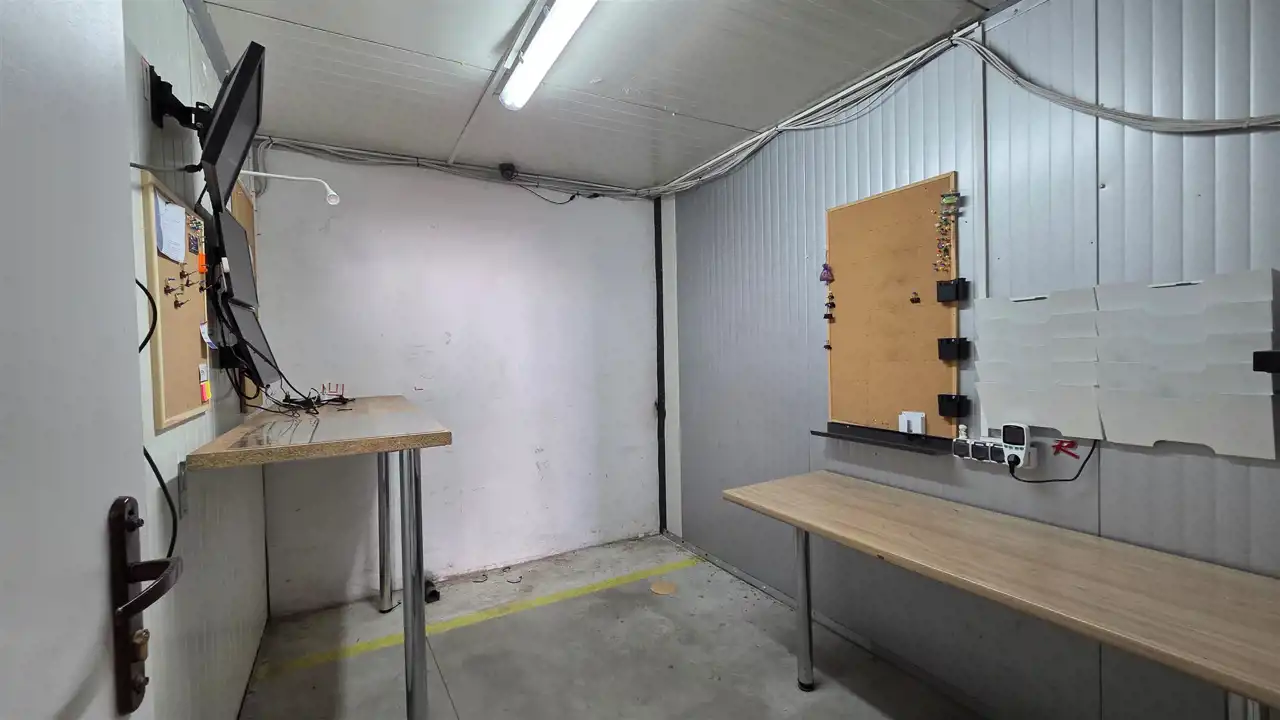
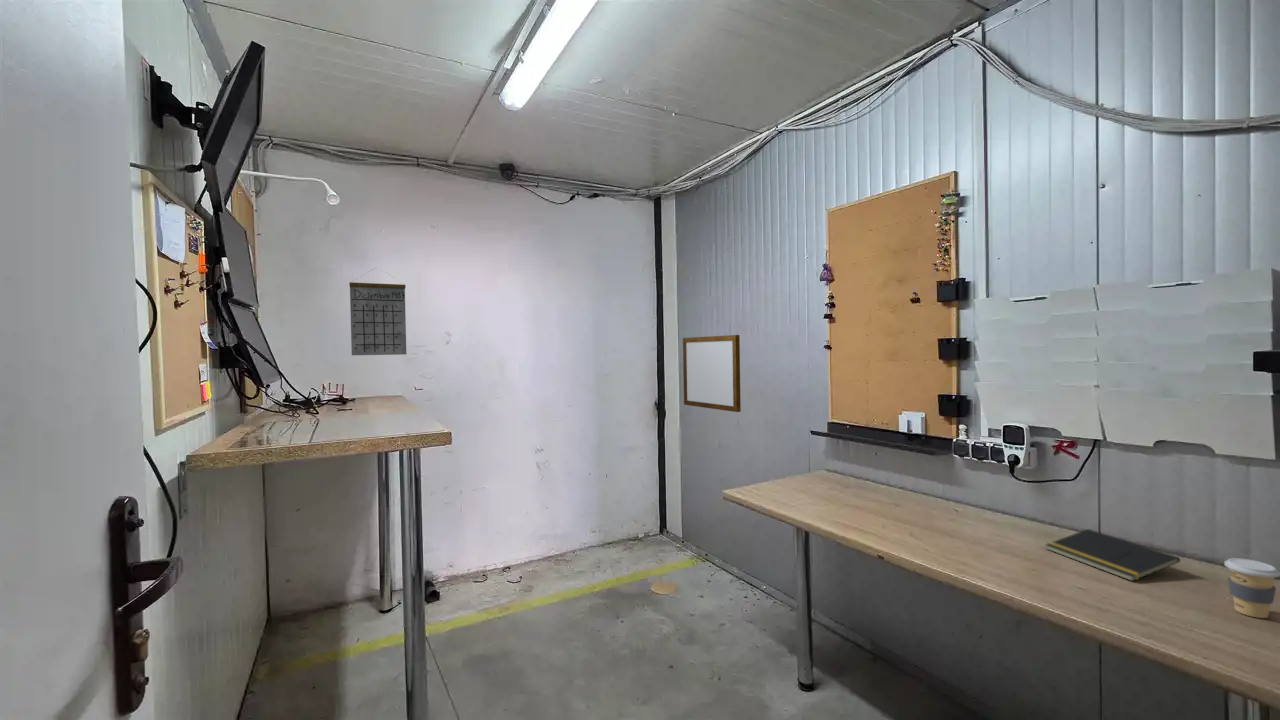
+ calendar [348,267,407,356]
+ writing board [682,334,742,413]
+ notepad [1044,528,1181,582]
+ coffee cup [1223,557,1280,619]
